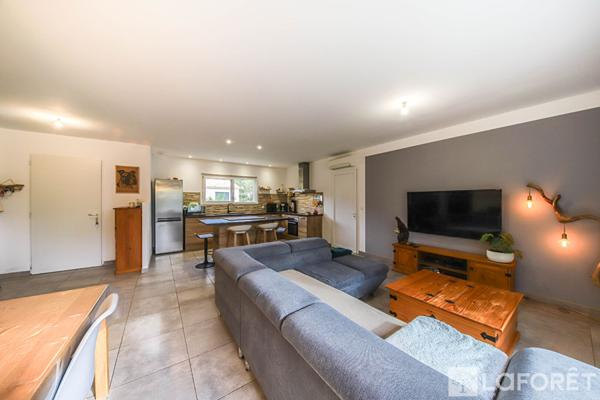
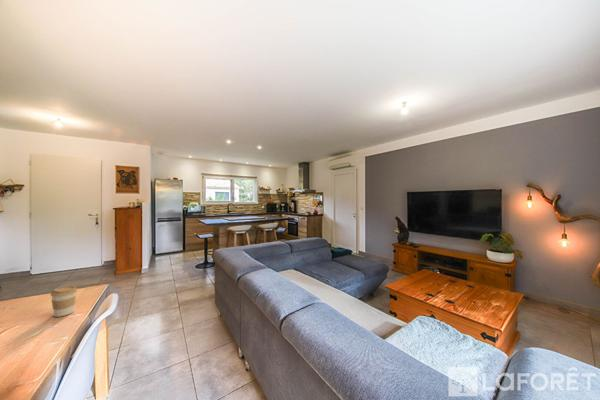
+ coffee cup [50,285,78,318]
